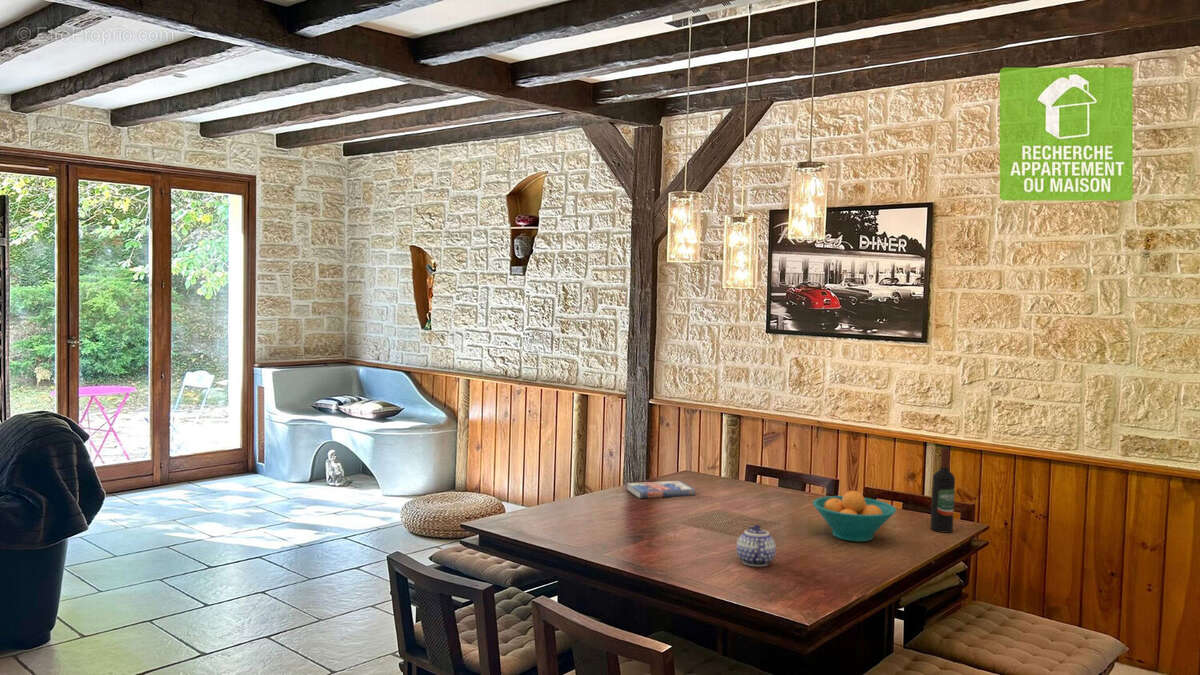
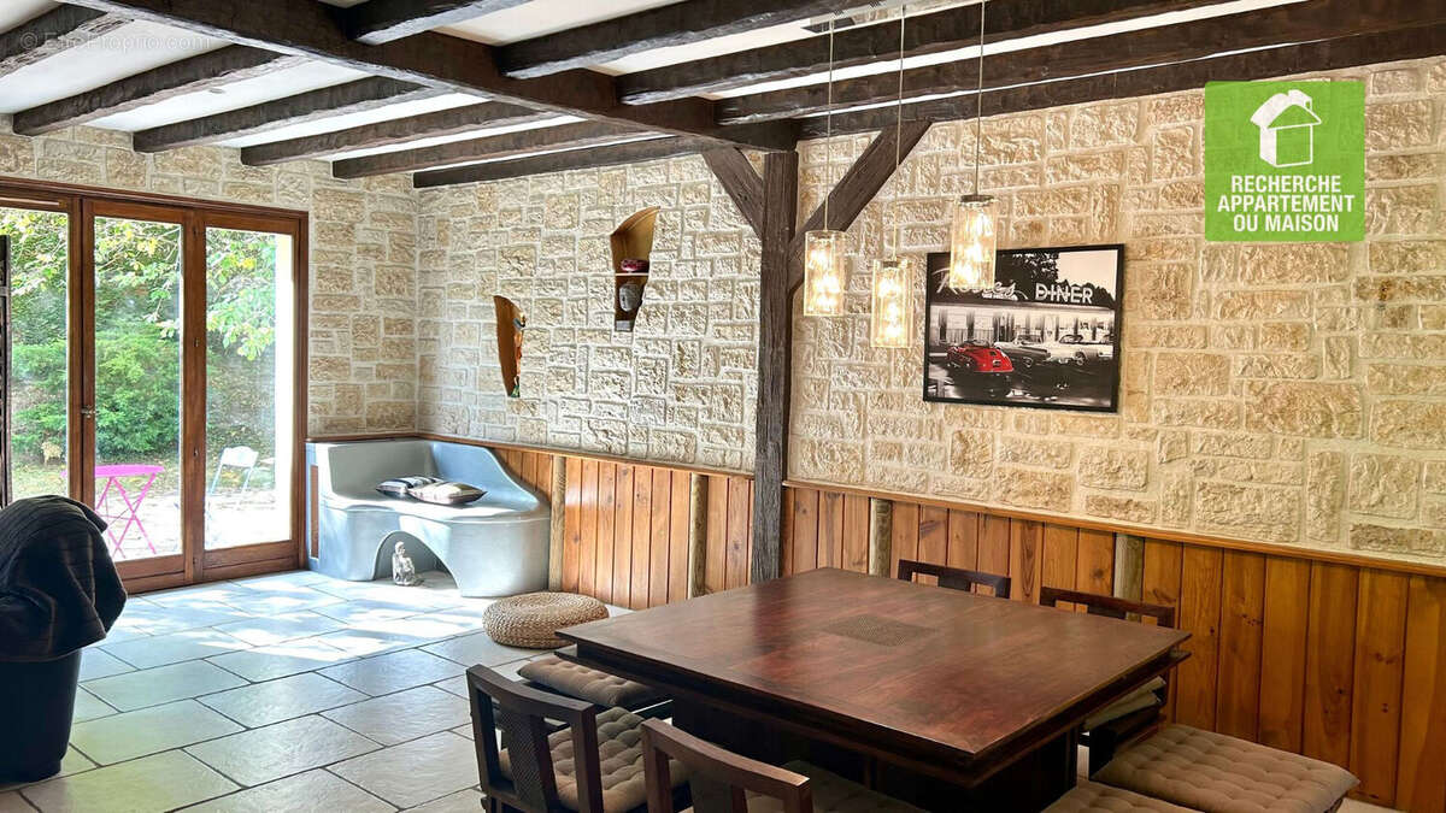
- fruit bowl [812,490,897,543]
- wine bottle [929,446,956,534]
- book [626,480,696,500]
- teapot [736,524,777,567]
